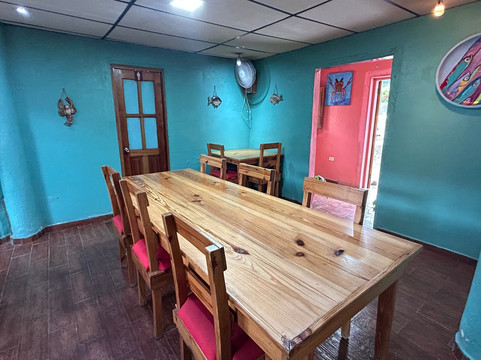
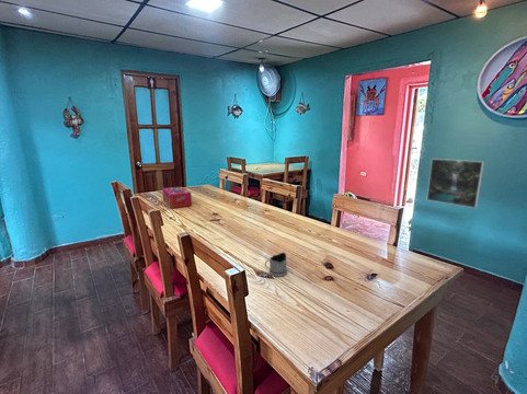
+ tissue box [161,186,193,209]
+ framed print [426,158,485,209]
+ tea glass holder [264,252,288,278]
